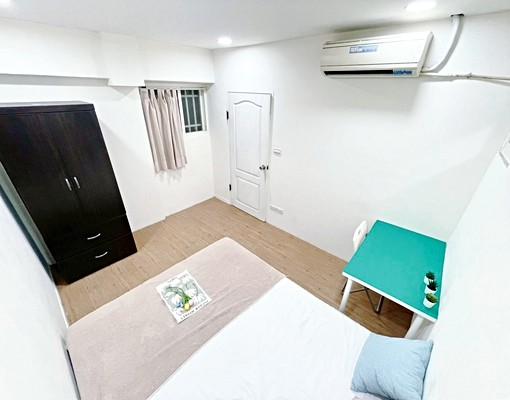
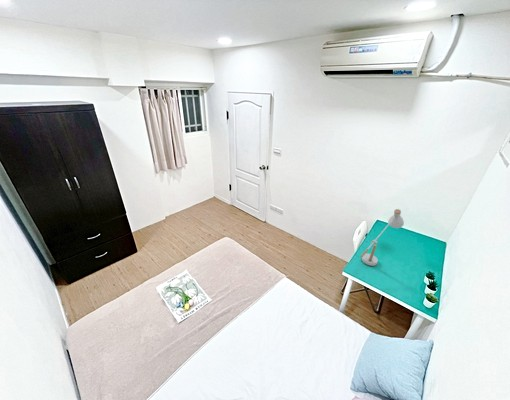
+ desk lamp [360,208,405,267]
